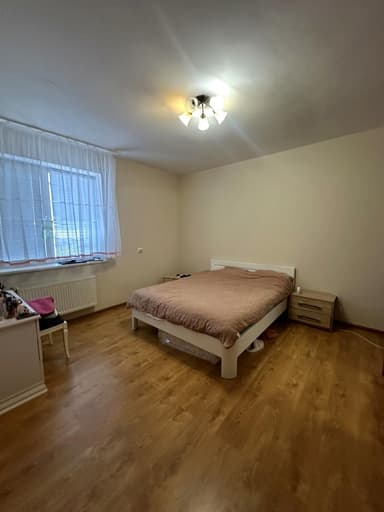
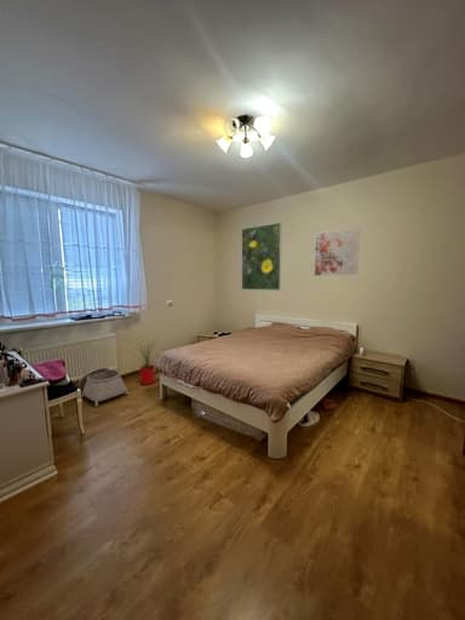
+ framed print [312,226,361,277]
+ house plant [127,331,165,386]
+ basket [78,367,131,407]
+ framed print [241,222,283,292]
